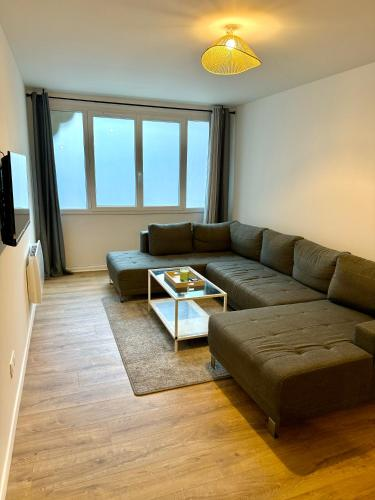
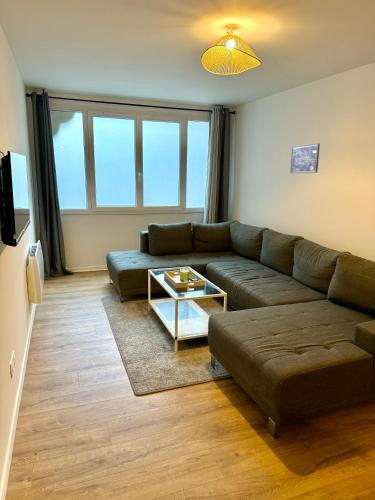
+ wall art [289,142,321,174]
